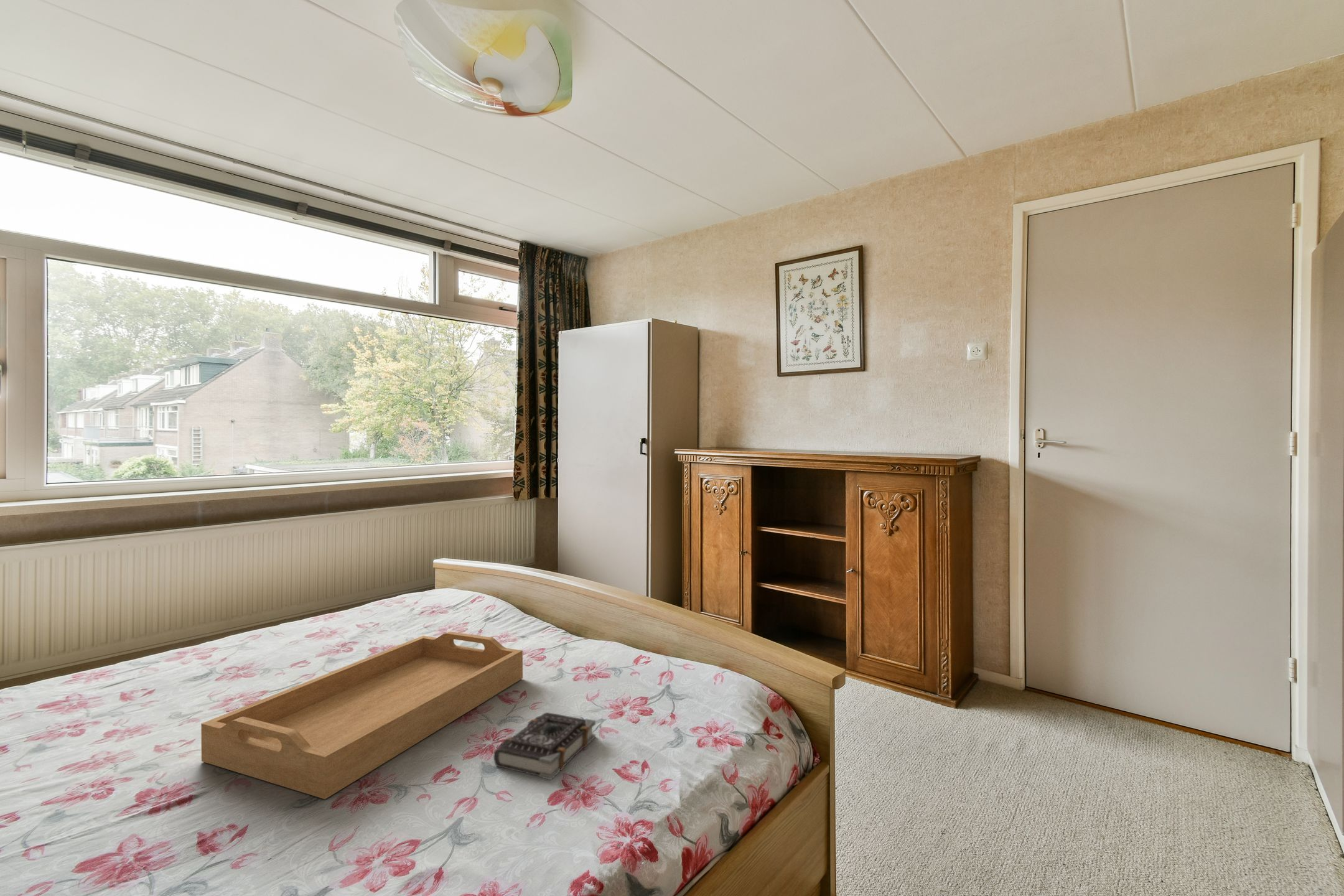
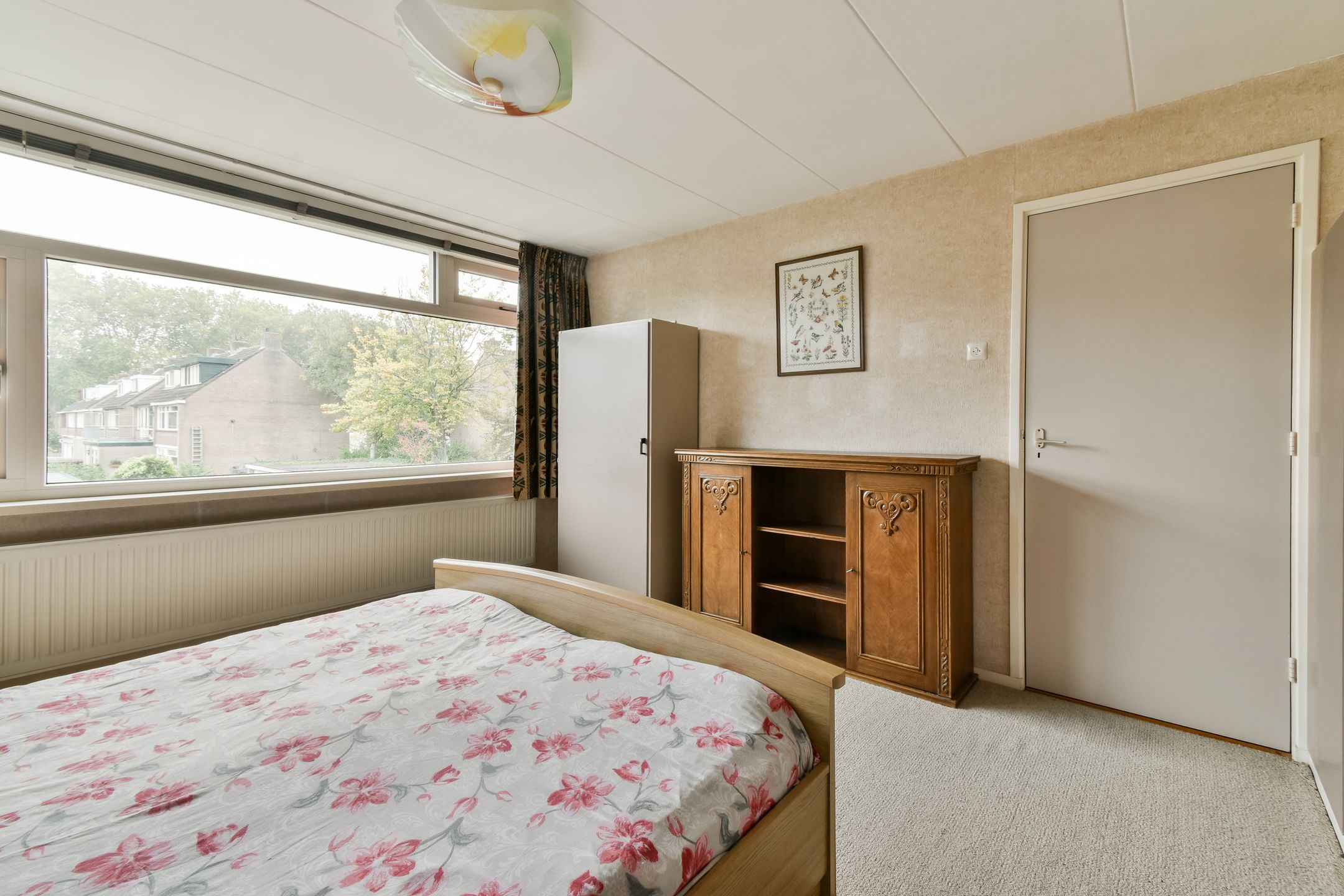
- serving tray [200,631,523,800]
- book [493,712,596,780]
